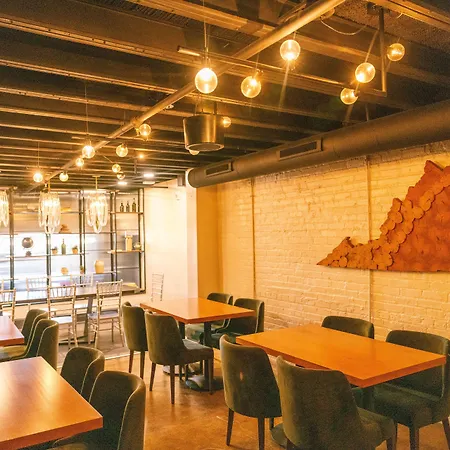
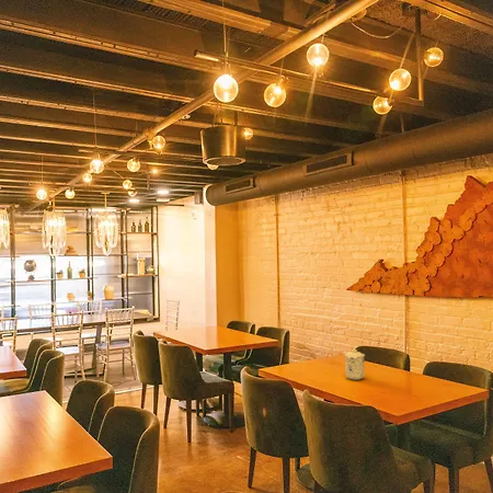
+ mug [344,348,366,381]
